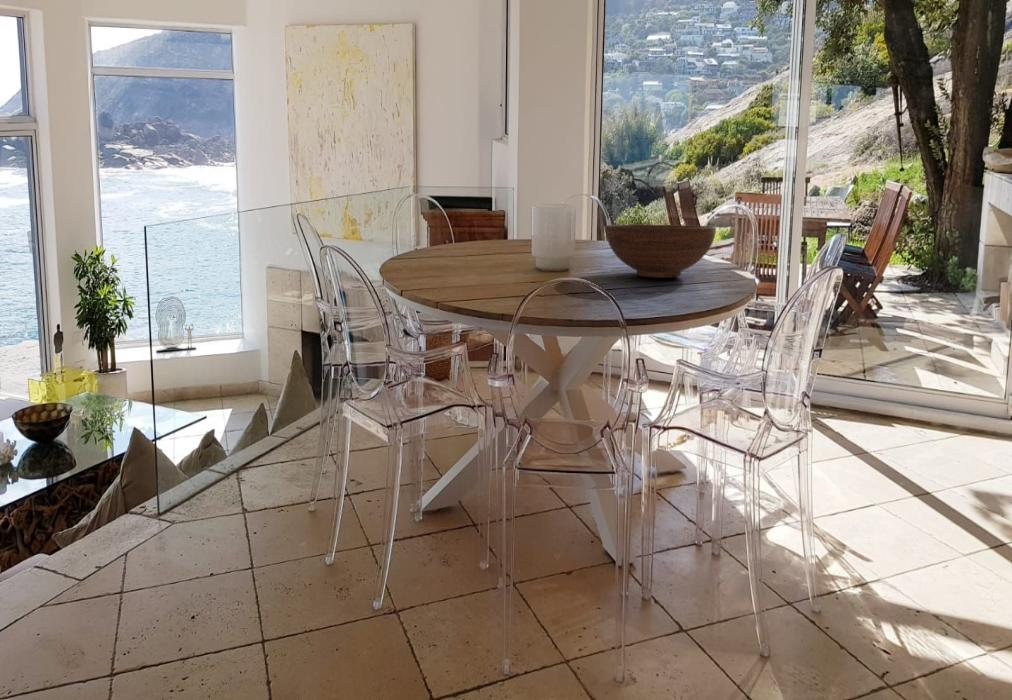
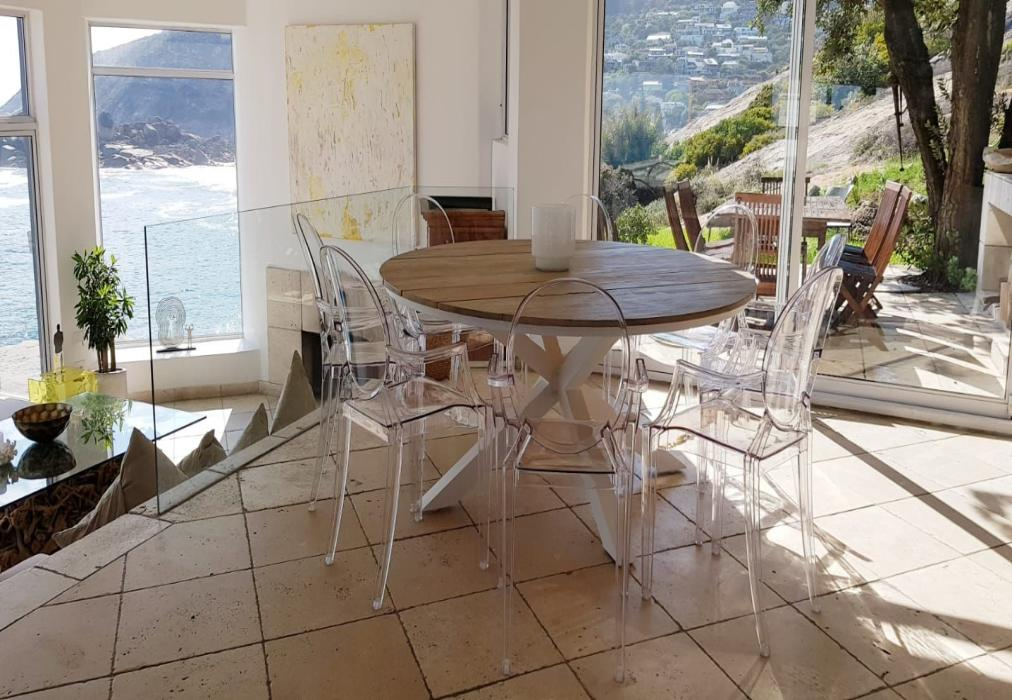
- fruit bowl [604,224,717,279]
